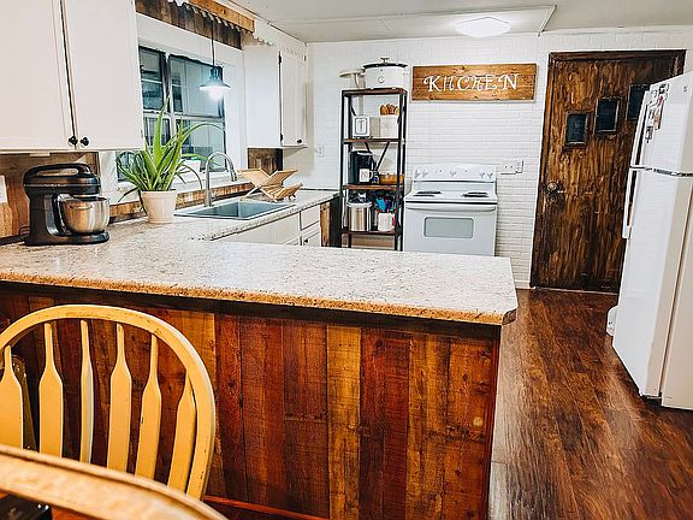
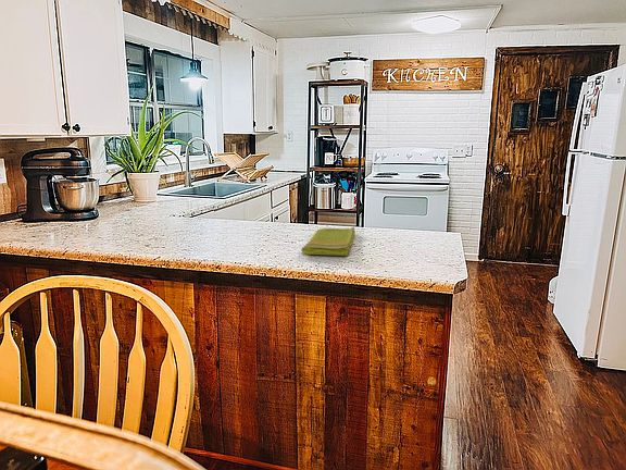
+ dish towel [301,226,356,257]
